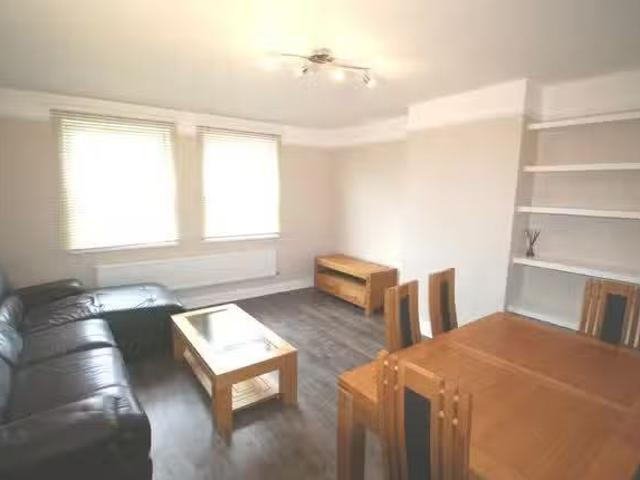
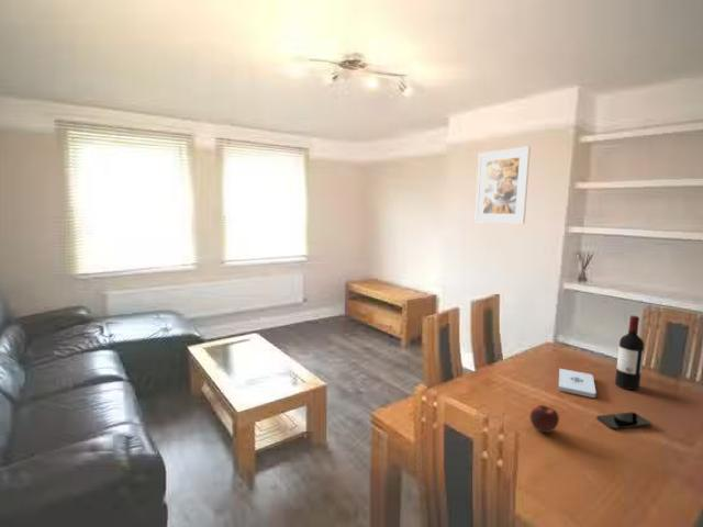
+ smartphone [595,411,652,430]
+ apple [528,404,560,434]
+ wine bottle [614,315,645,391]
+ notepad [558,368,598,399]
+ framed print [473,145,532,225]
